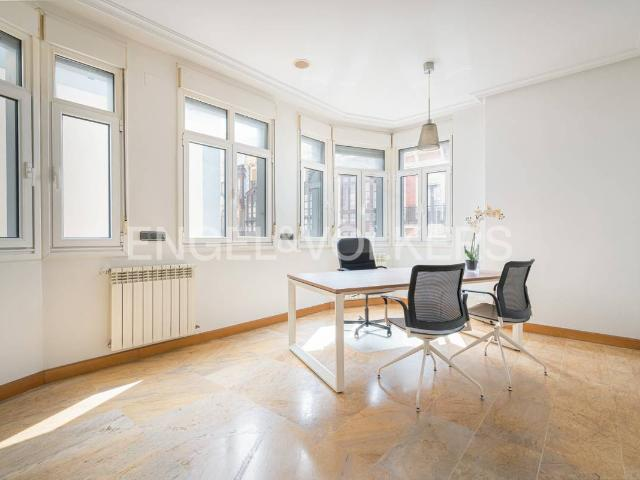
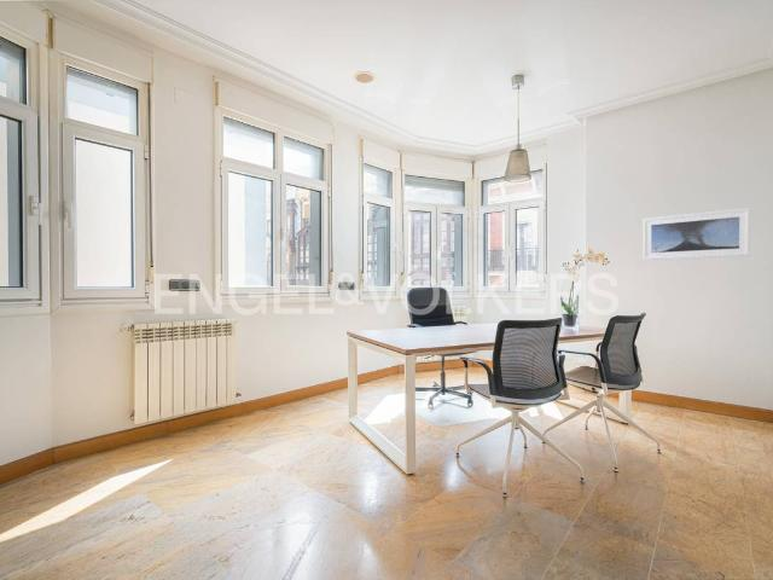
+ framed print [641,207,751,261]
